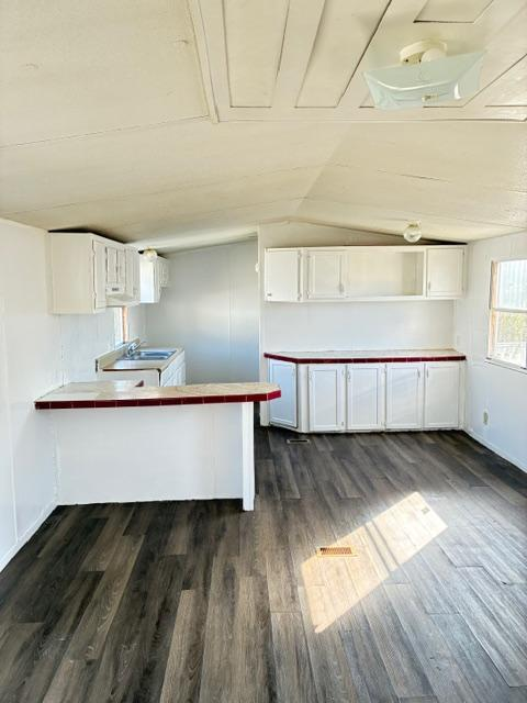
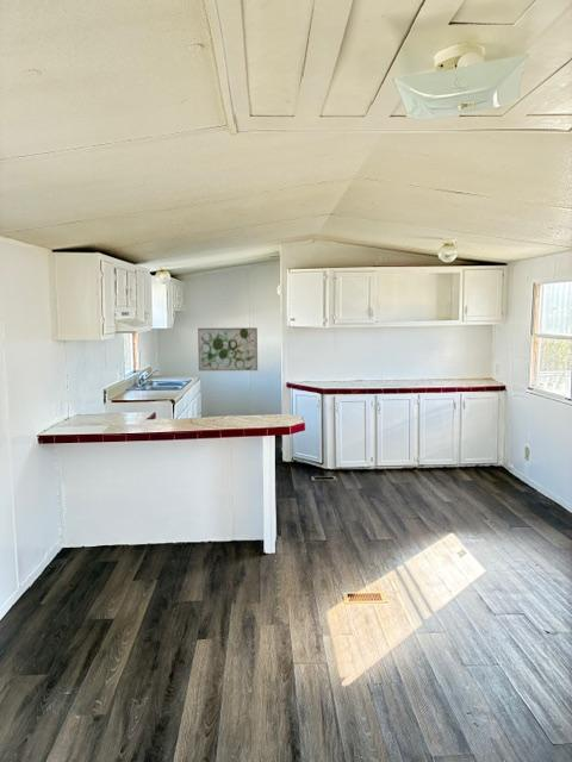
+ wall art [197,326,259,371]
